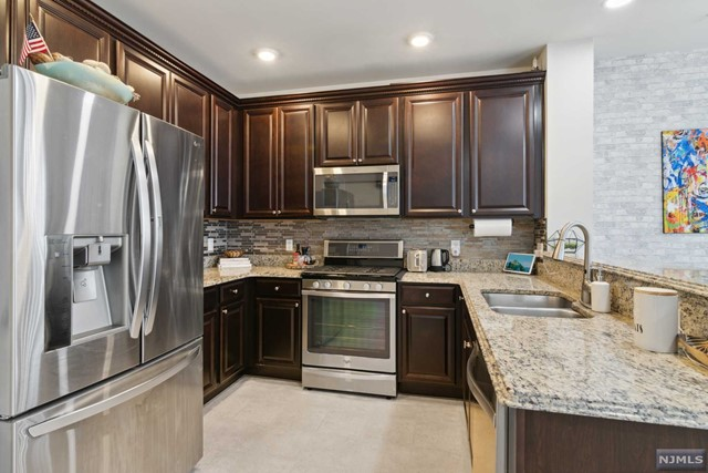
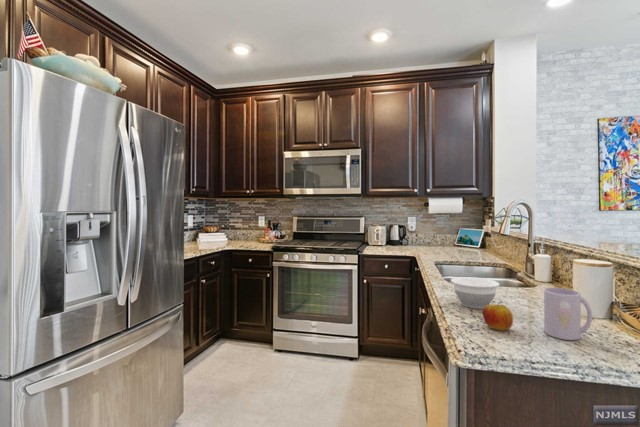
+ mug [543,287,593,341]
+ bowl [450,276,501,310]
+ apple [482,300,514,331]
